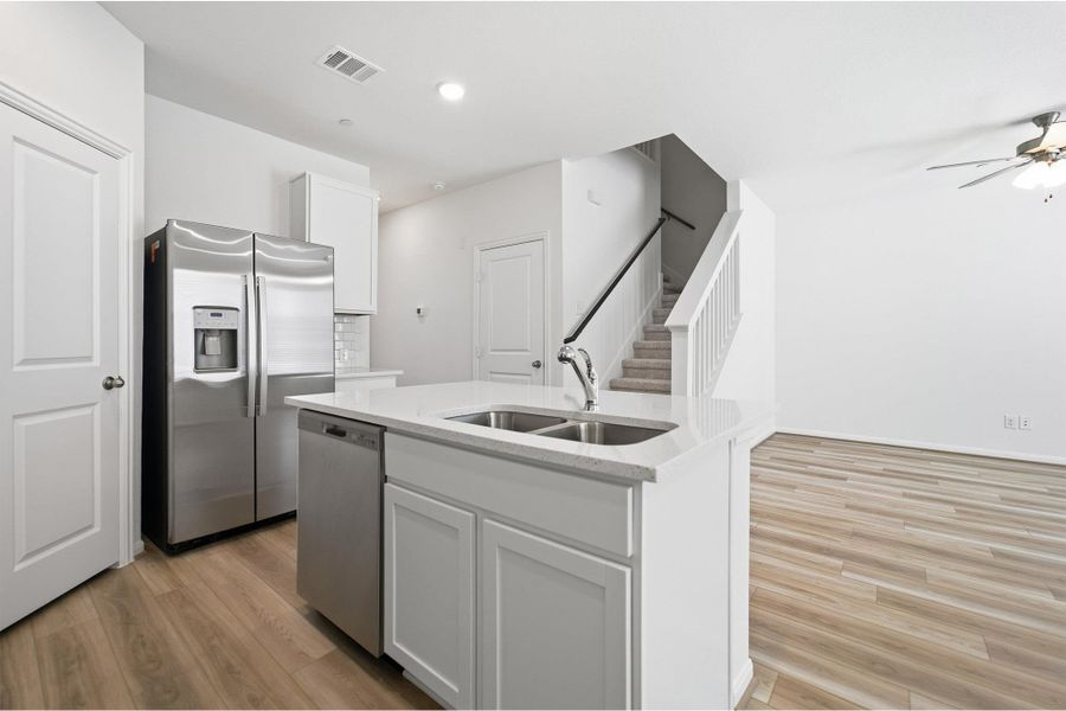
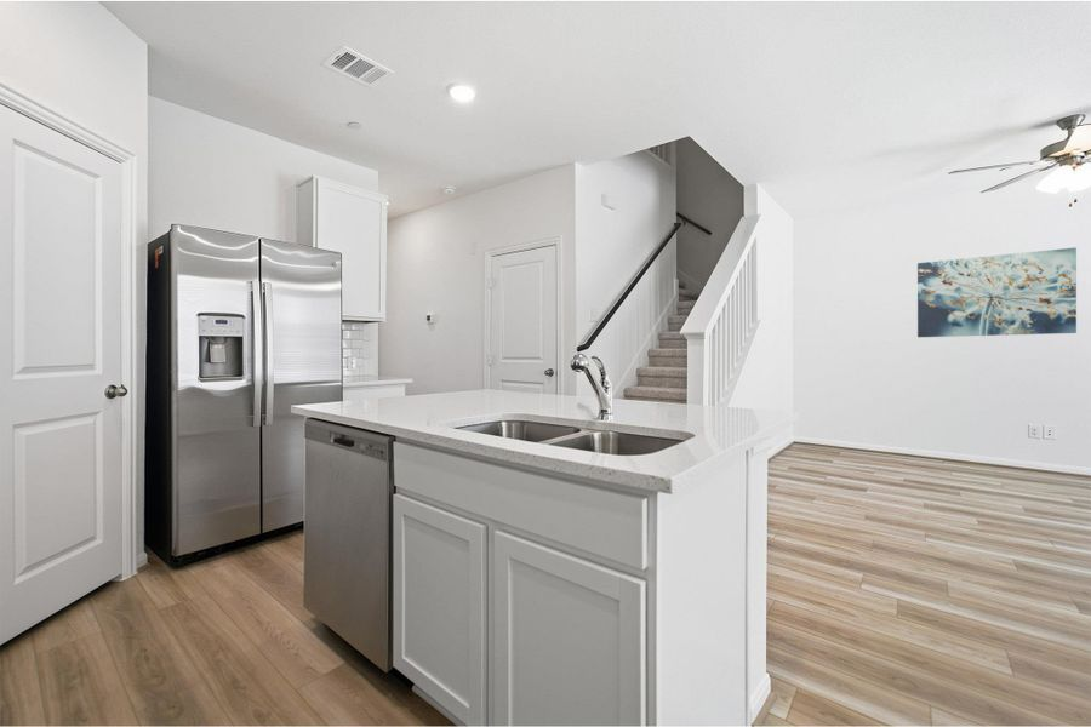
+ wall art [916,246,1078,338]
